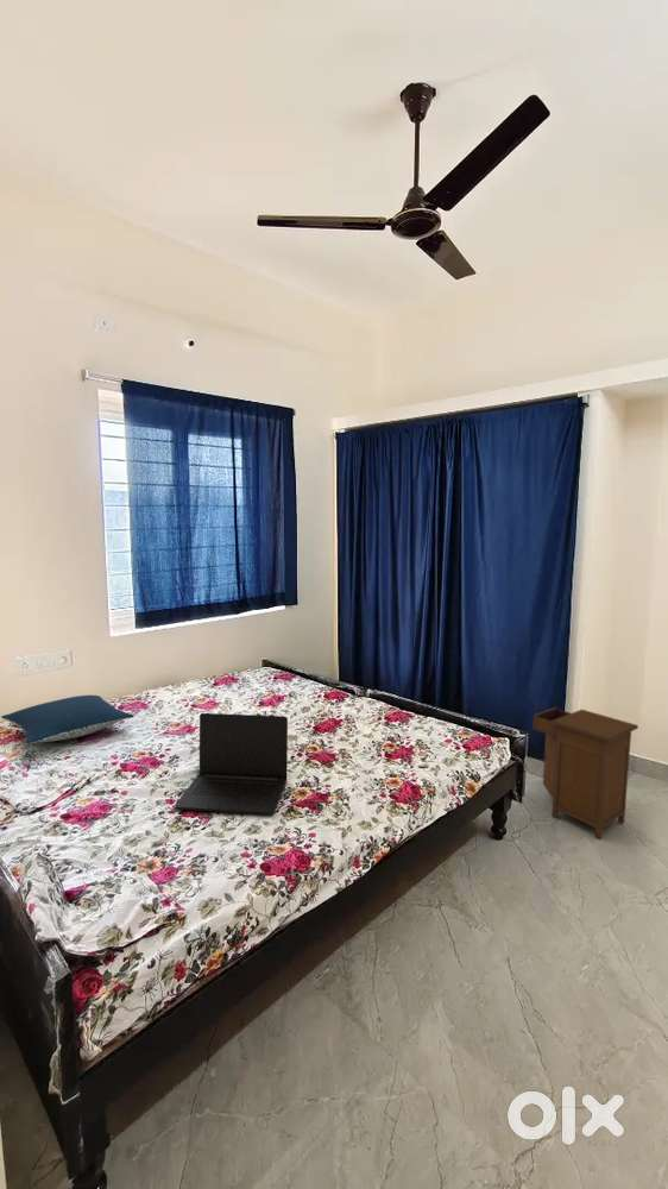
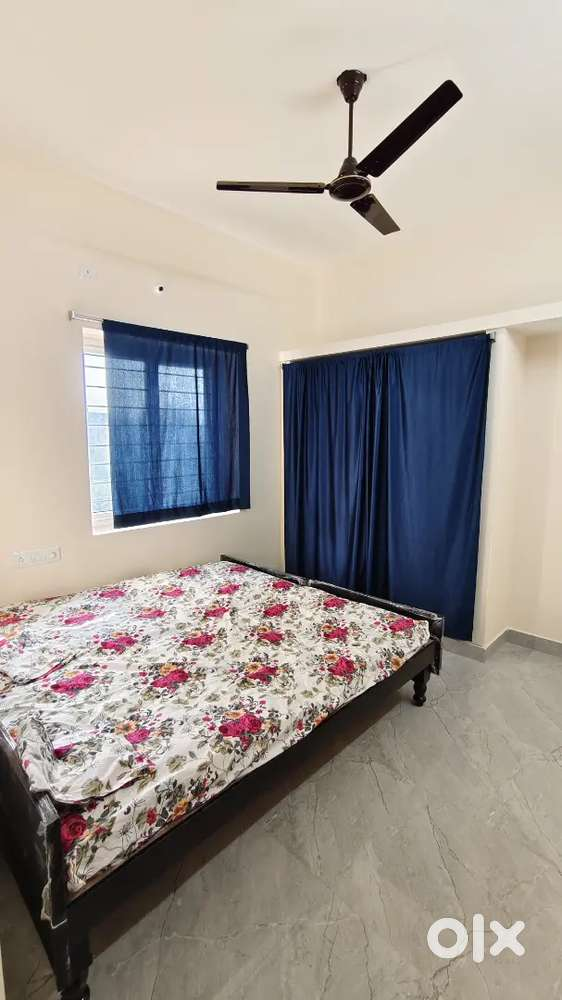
- laptop [174,712,289,816]
- nightstand [532,706,639,841]
- pillow [0,694,136,746]
